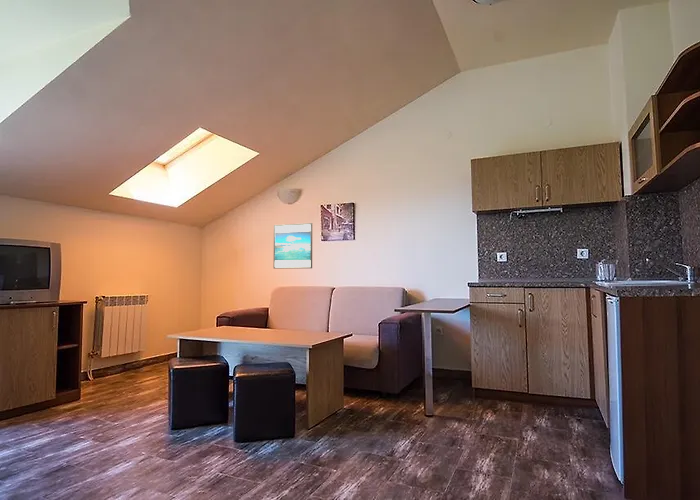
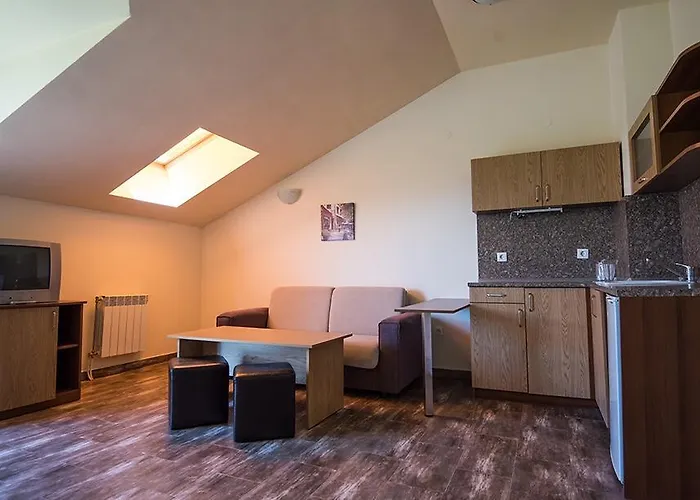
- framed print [272,222,313,270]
